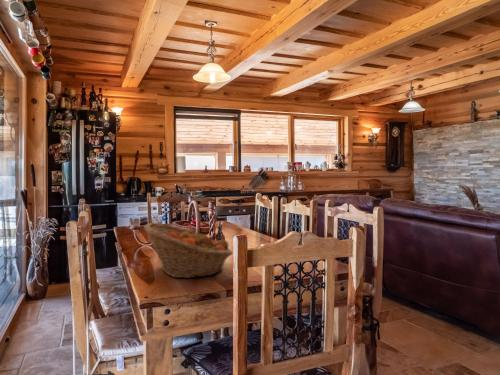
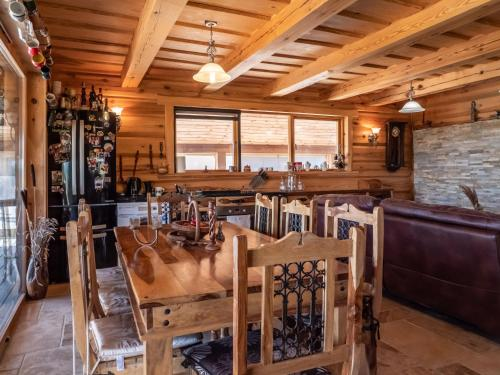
- fruit basket [143,222,234,279]
